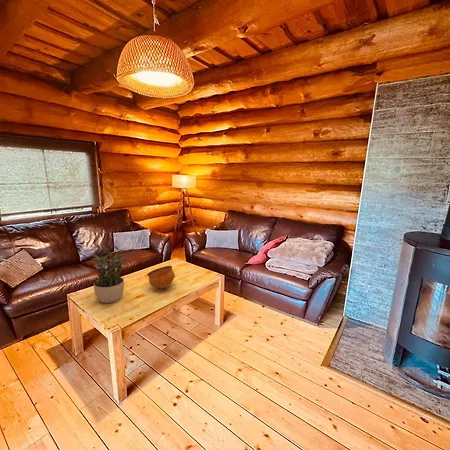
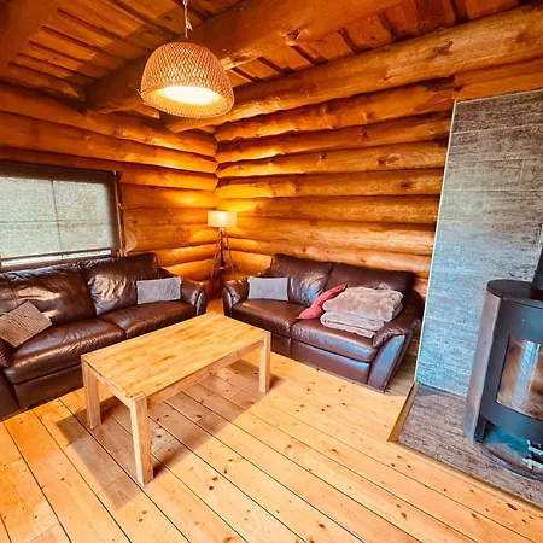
- potted plant [91,244,128,304]
- bowl [146,265,176,290]
